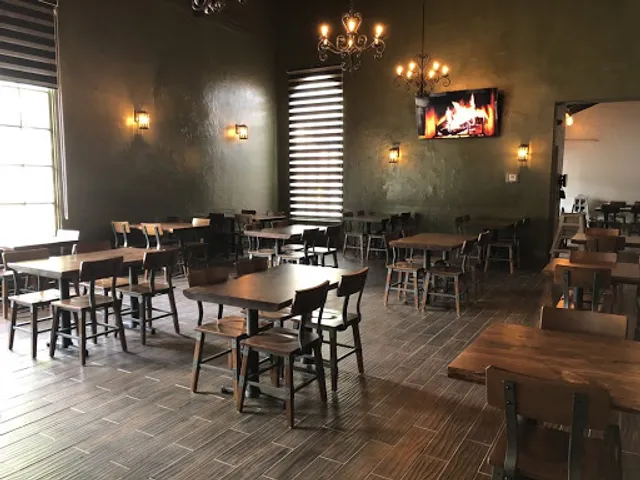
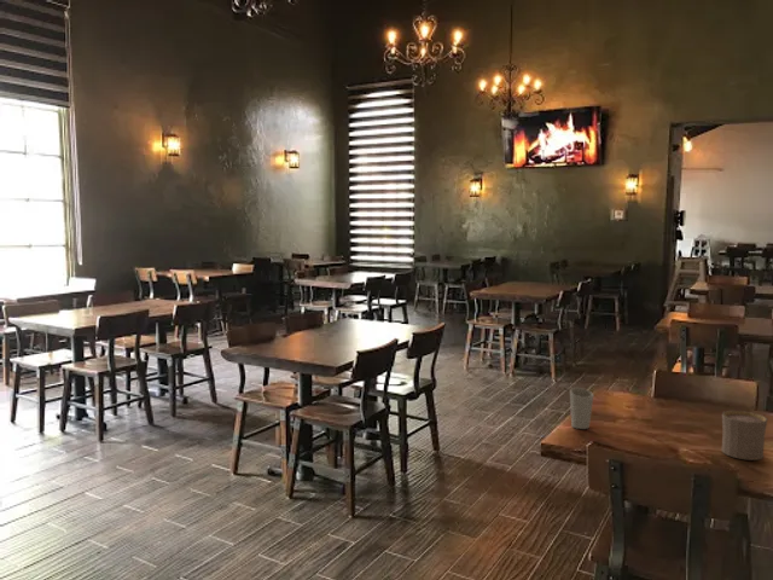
+ cup [569,387,594,430]
+ cup [721,410,768,462]
